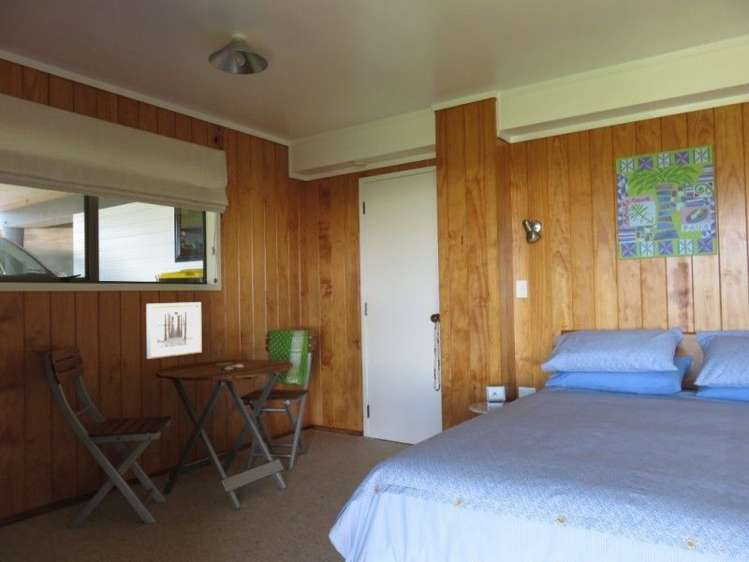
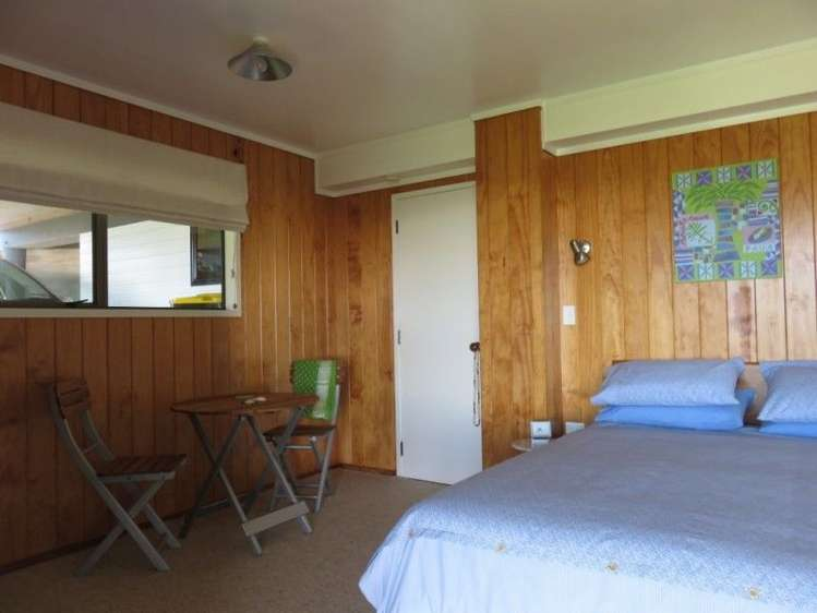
- wall art [145,301,203,360]
